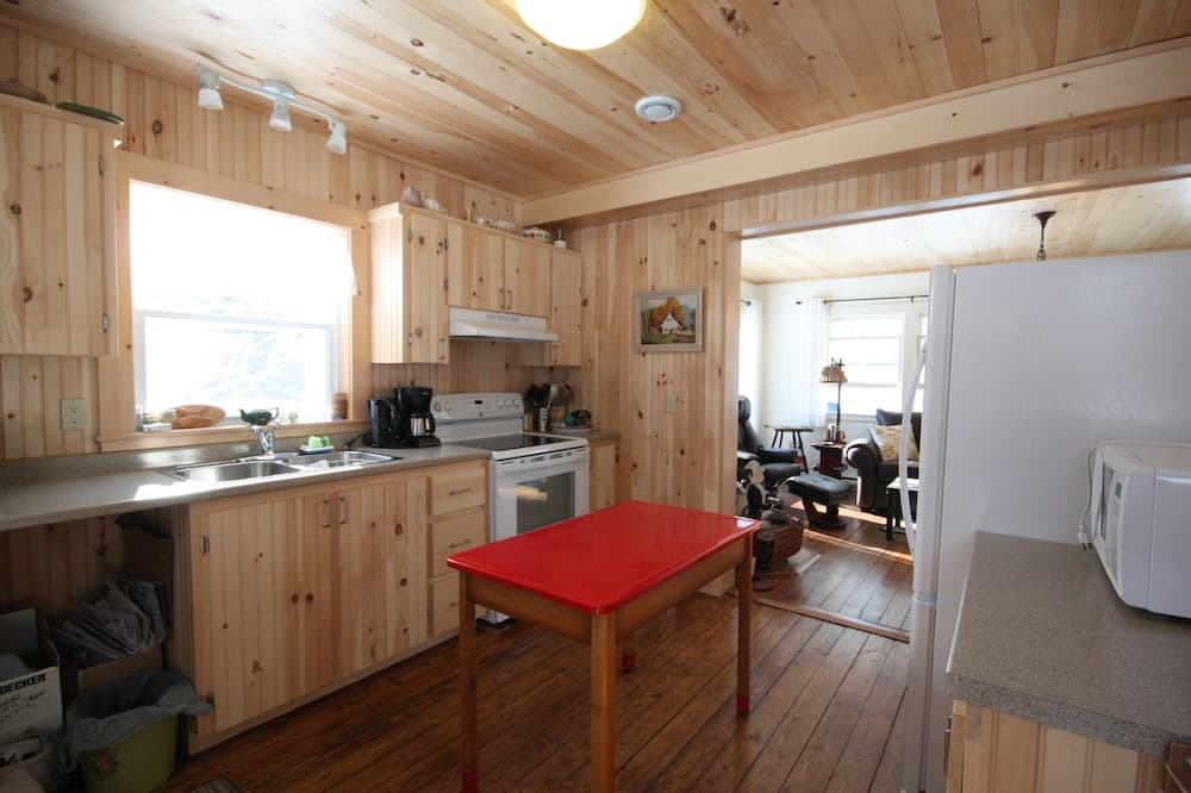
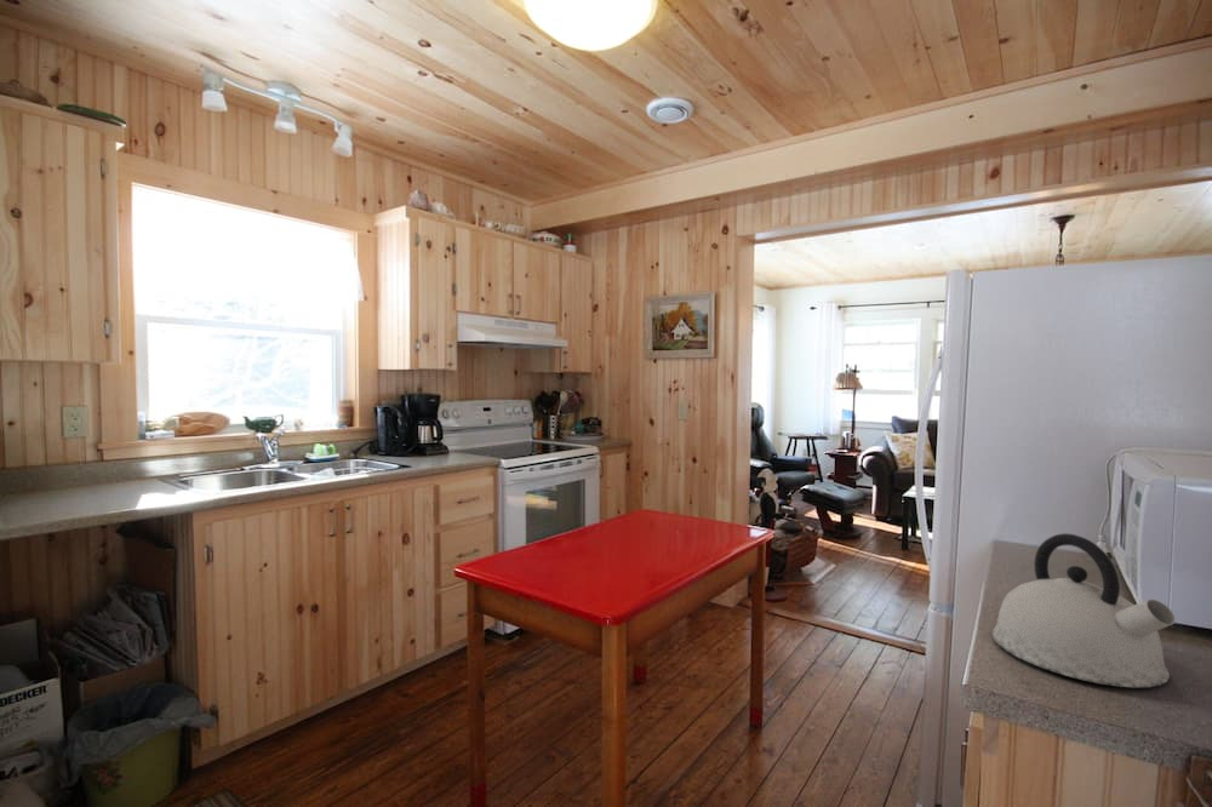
+ kettle [991,532,1177,688]
